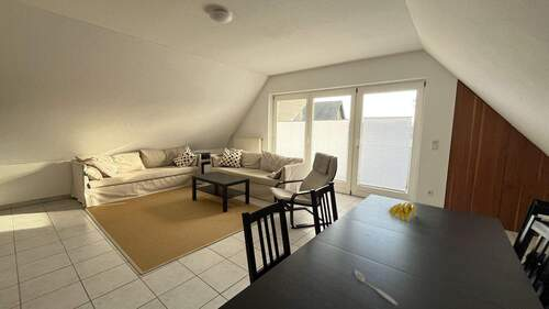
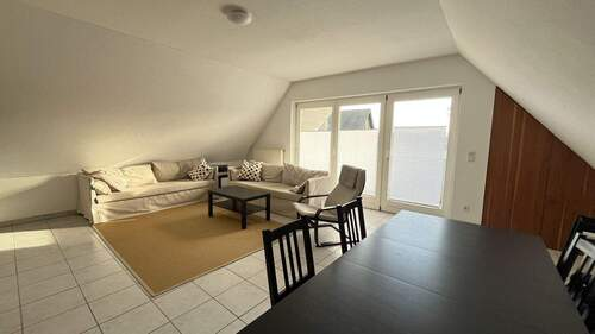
- banana [388,201,417,223]
- spoon [354,269,399,306]
